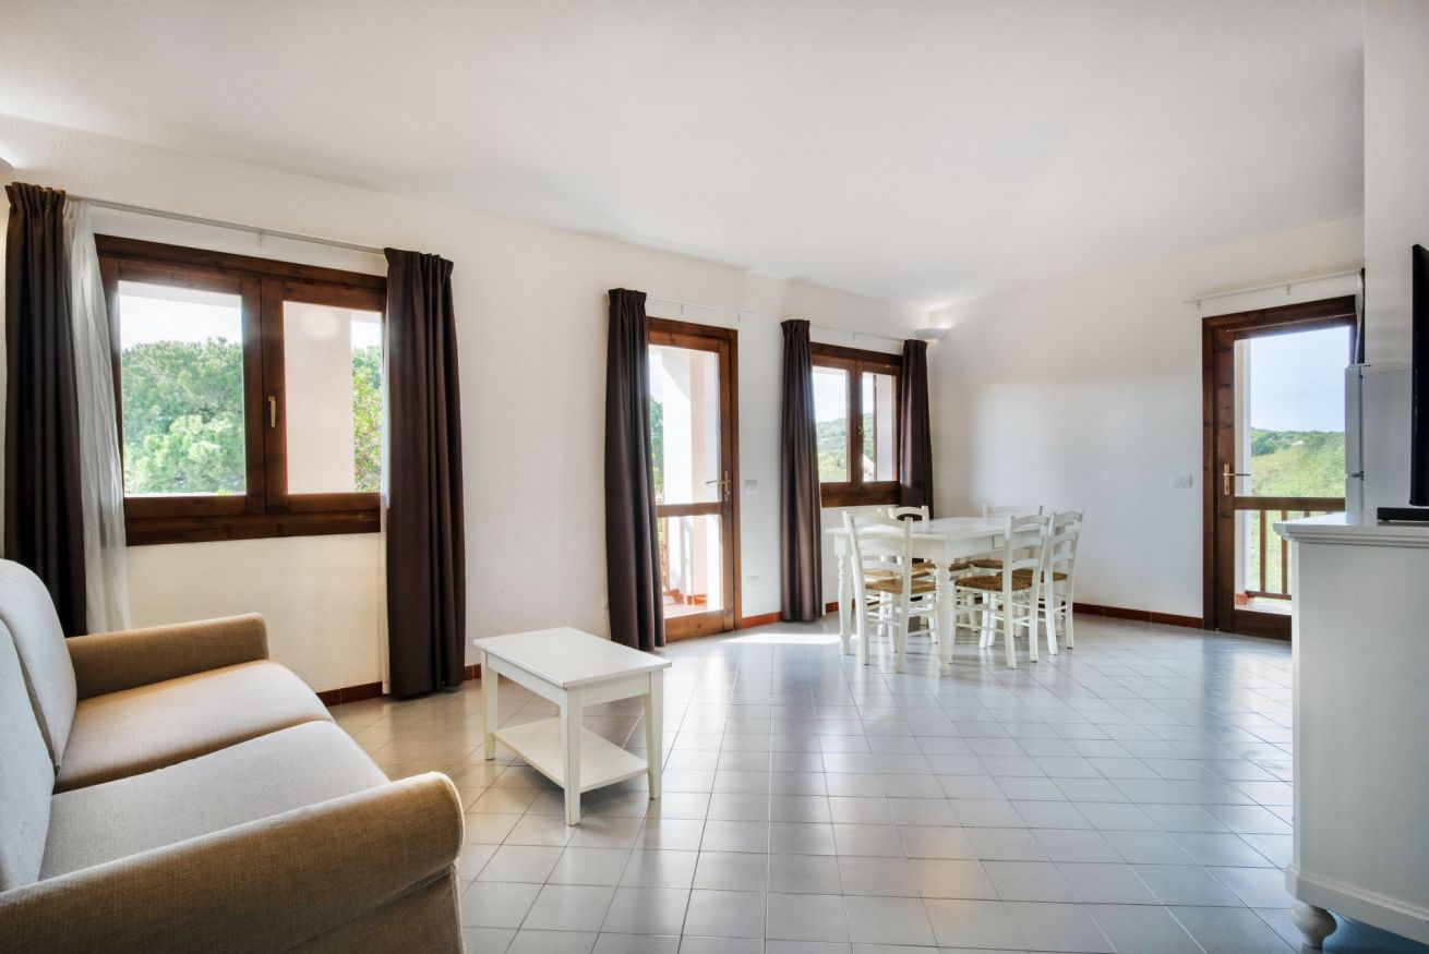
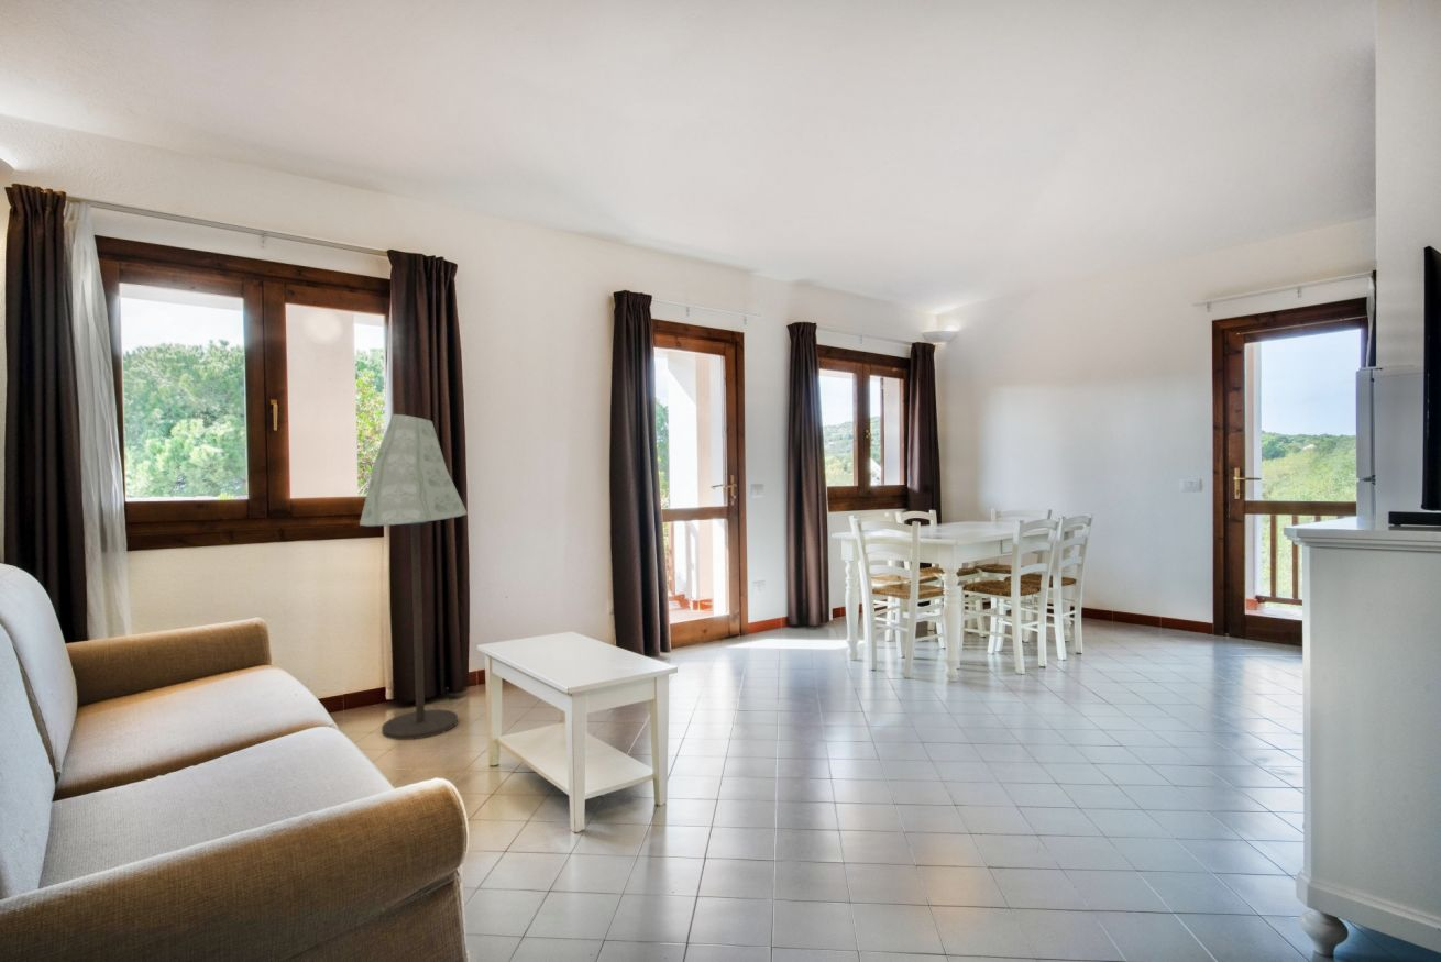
+ floor lamp [359,413,469,741]
